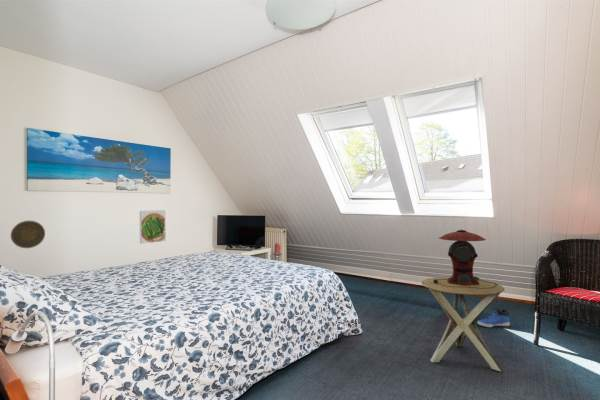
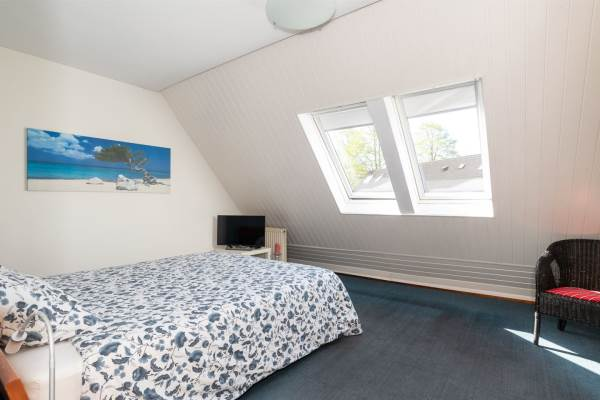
- sneaker [477,306,511,328]
- table lamp [433,229,497,288]
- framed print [139,209,167,245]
- decorative plate [10,220,46,249]
- side table [421,276,505,372]
